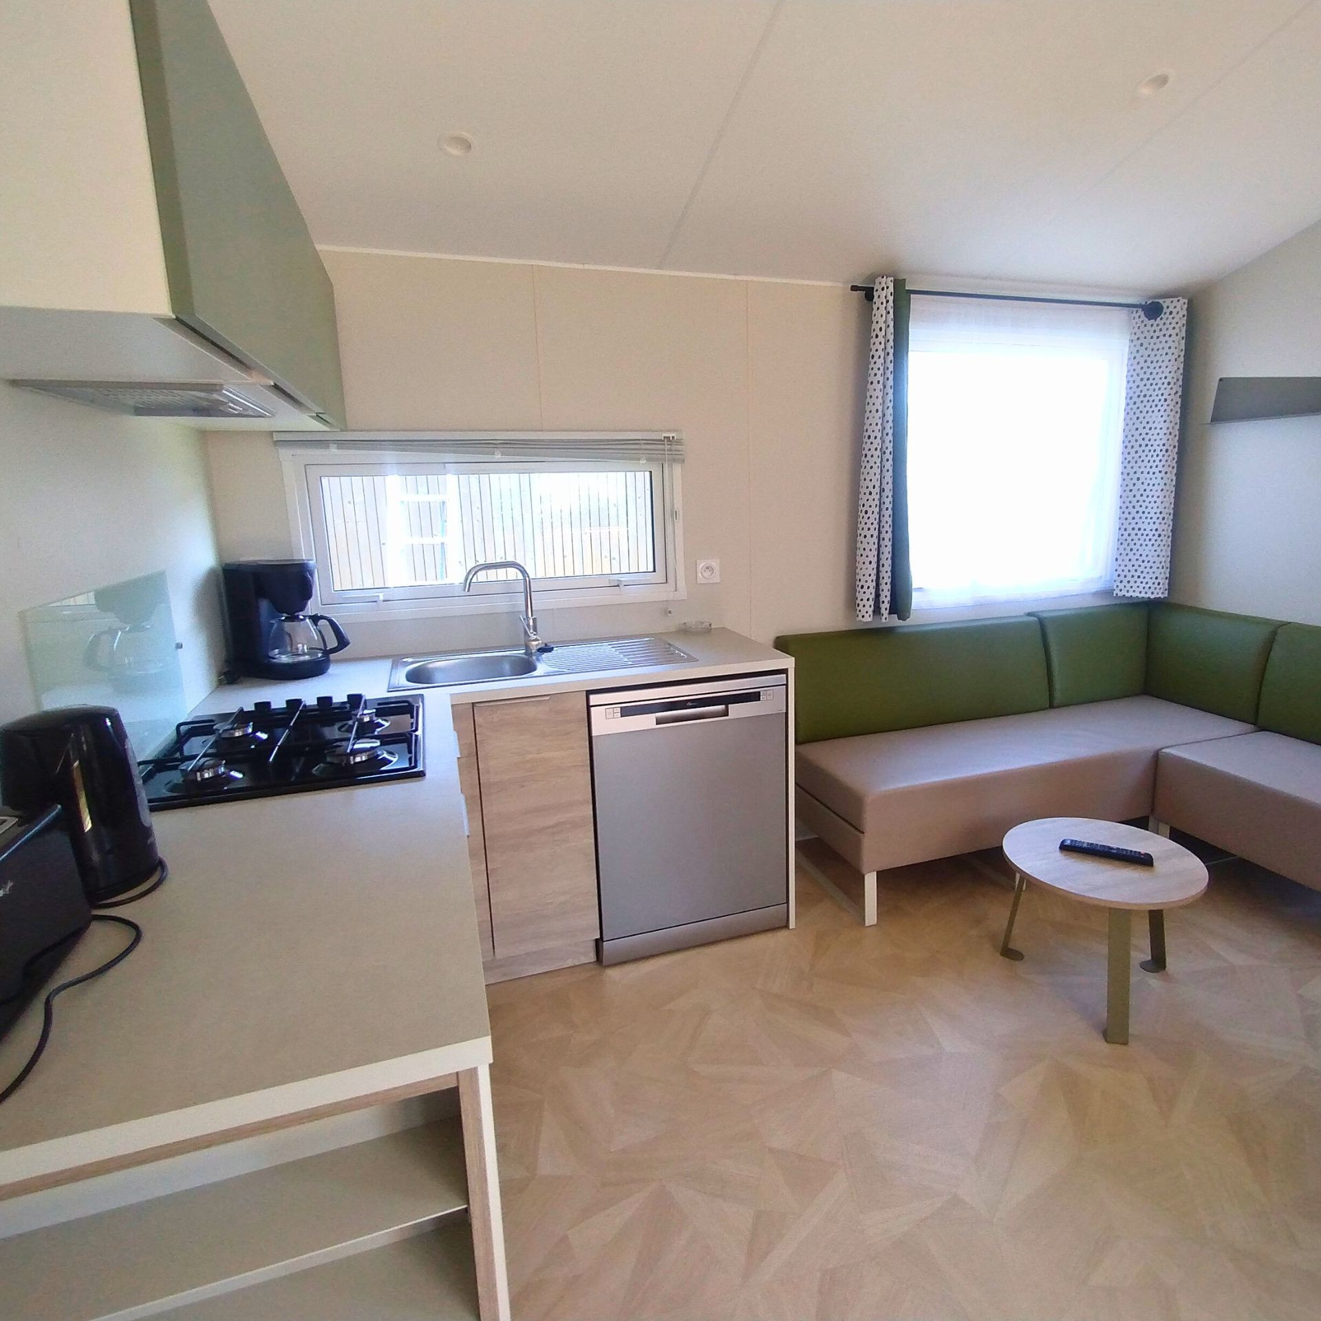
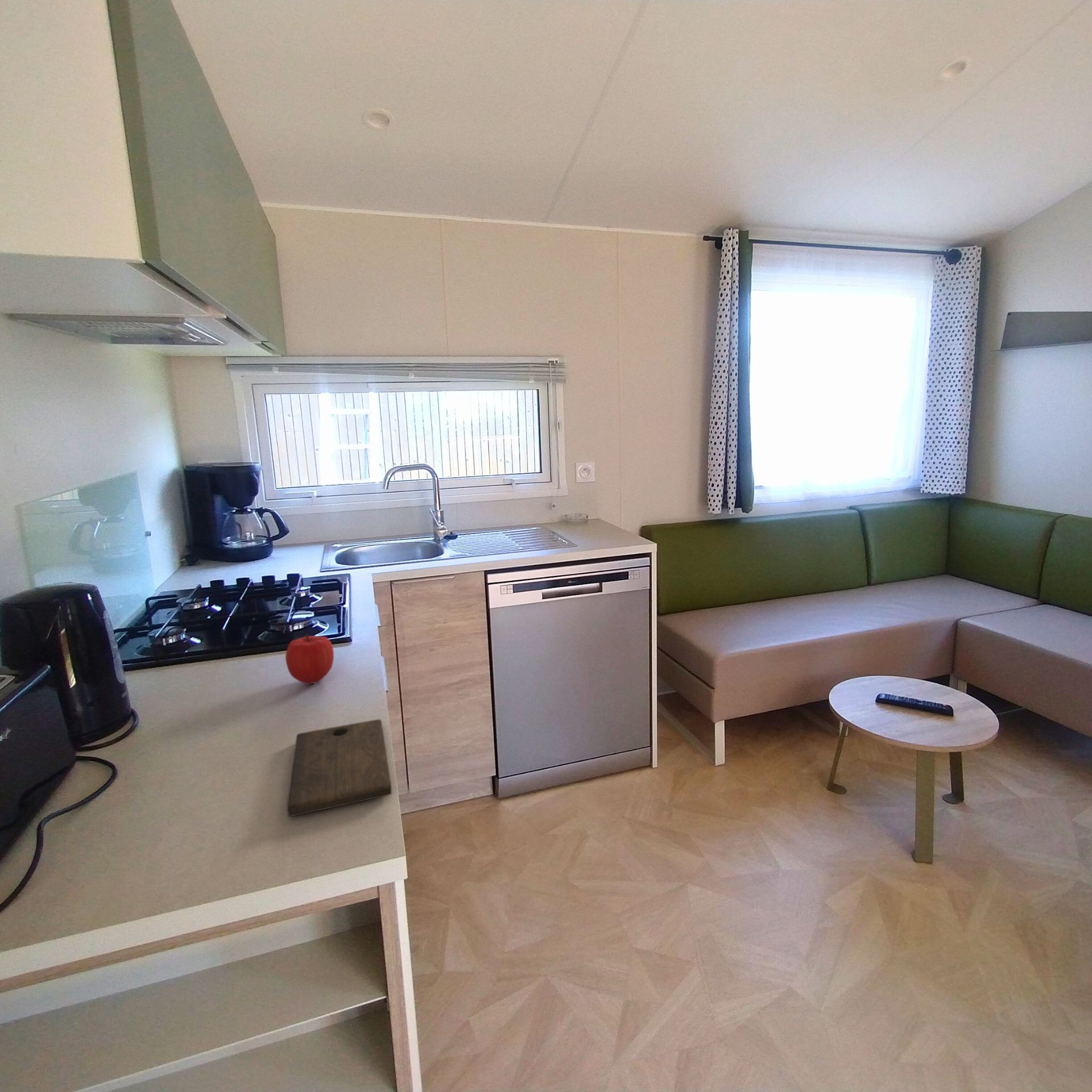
+ fruit [285,633,334,685]
+ cutting board [286,719,392,817]
